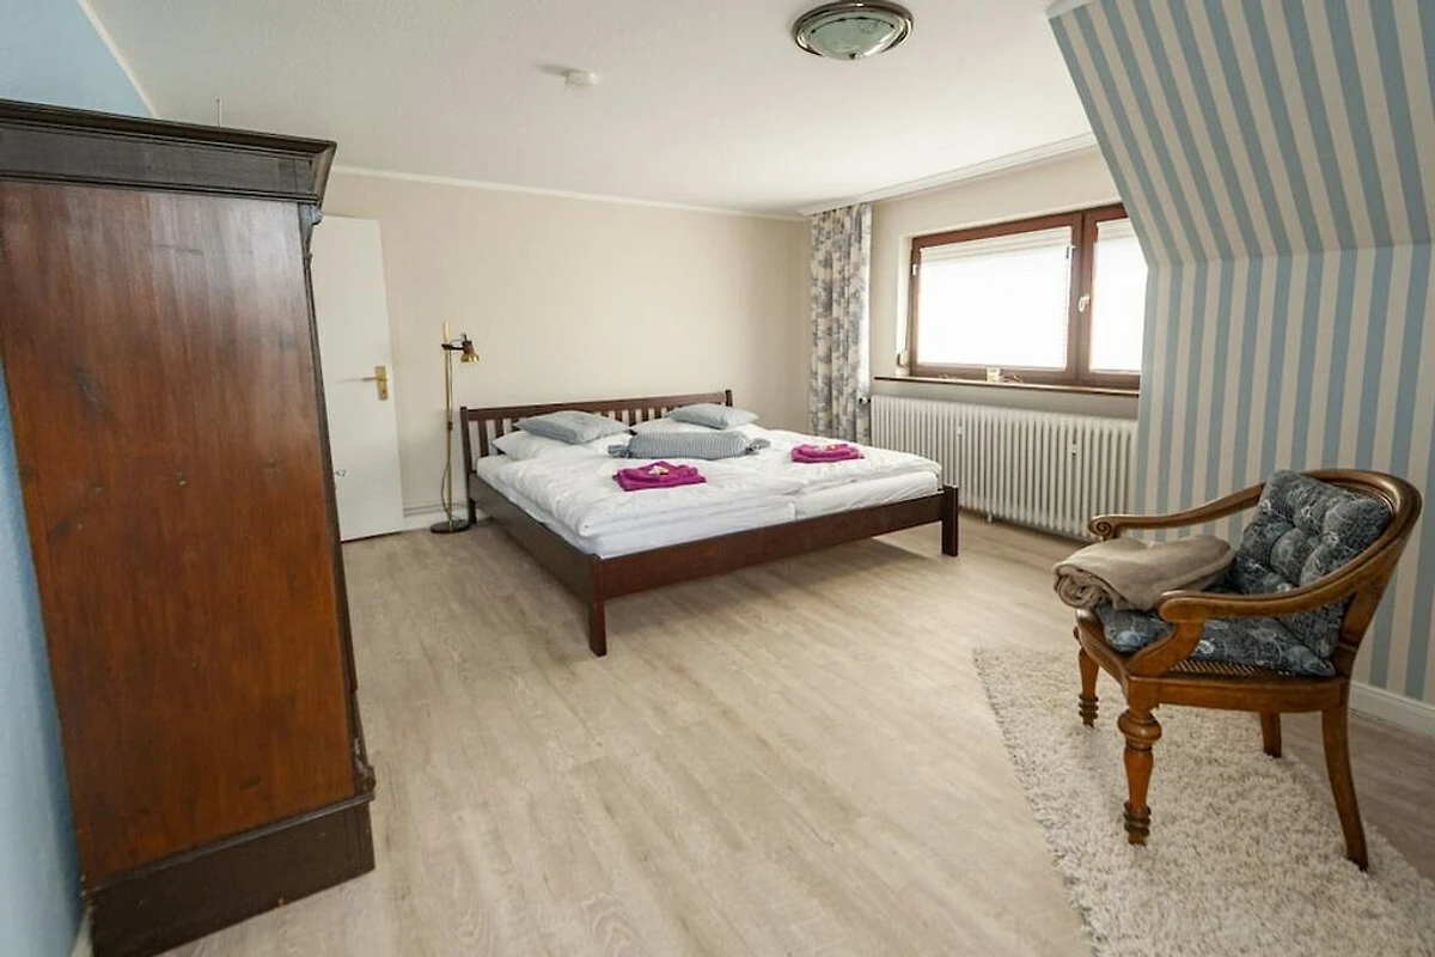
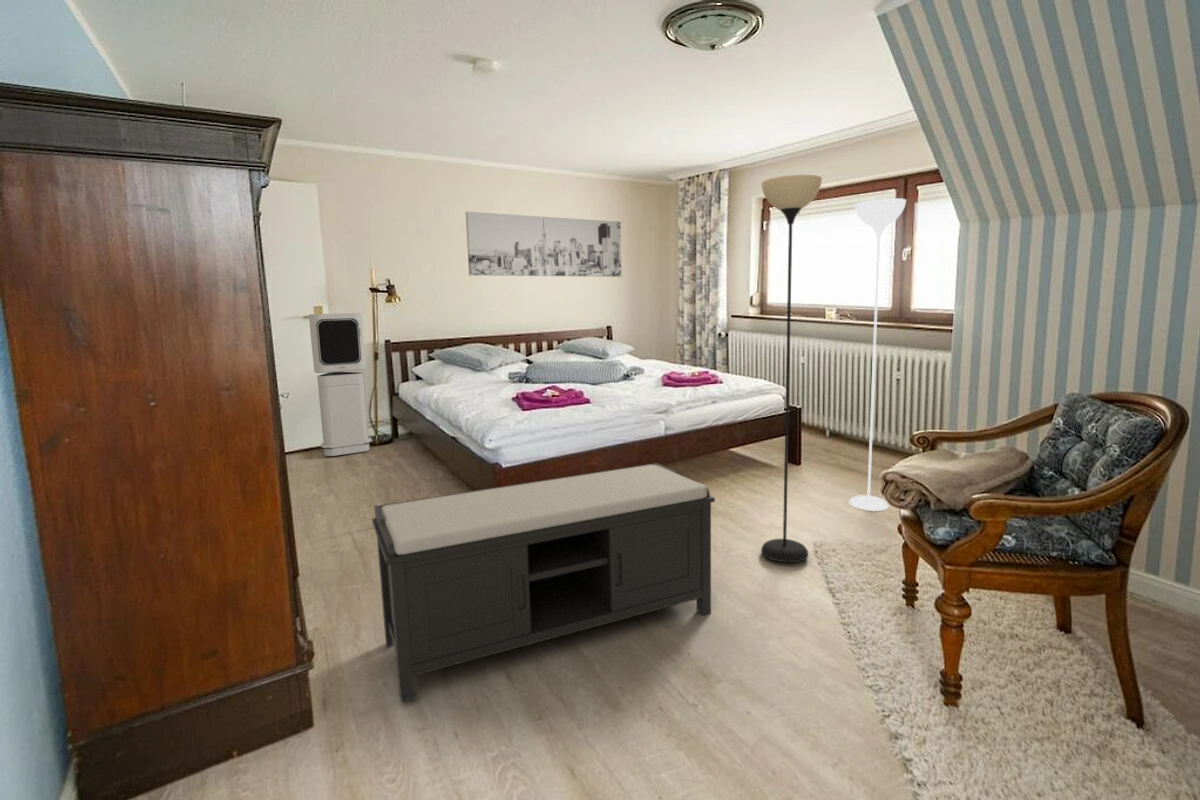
+ air purifier [308,312,373,457]
+ wall art [465,211,623,278]
+ floor lamp [760,174,907,563]
+ bench [371,462,716,703]
